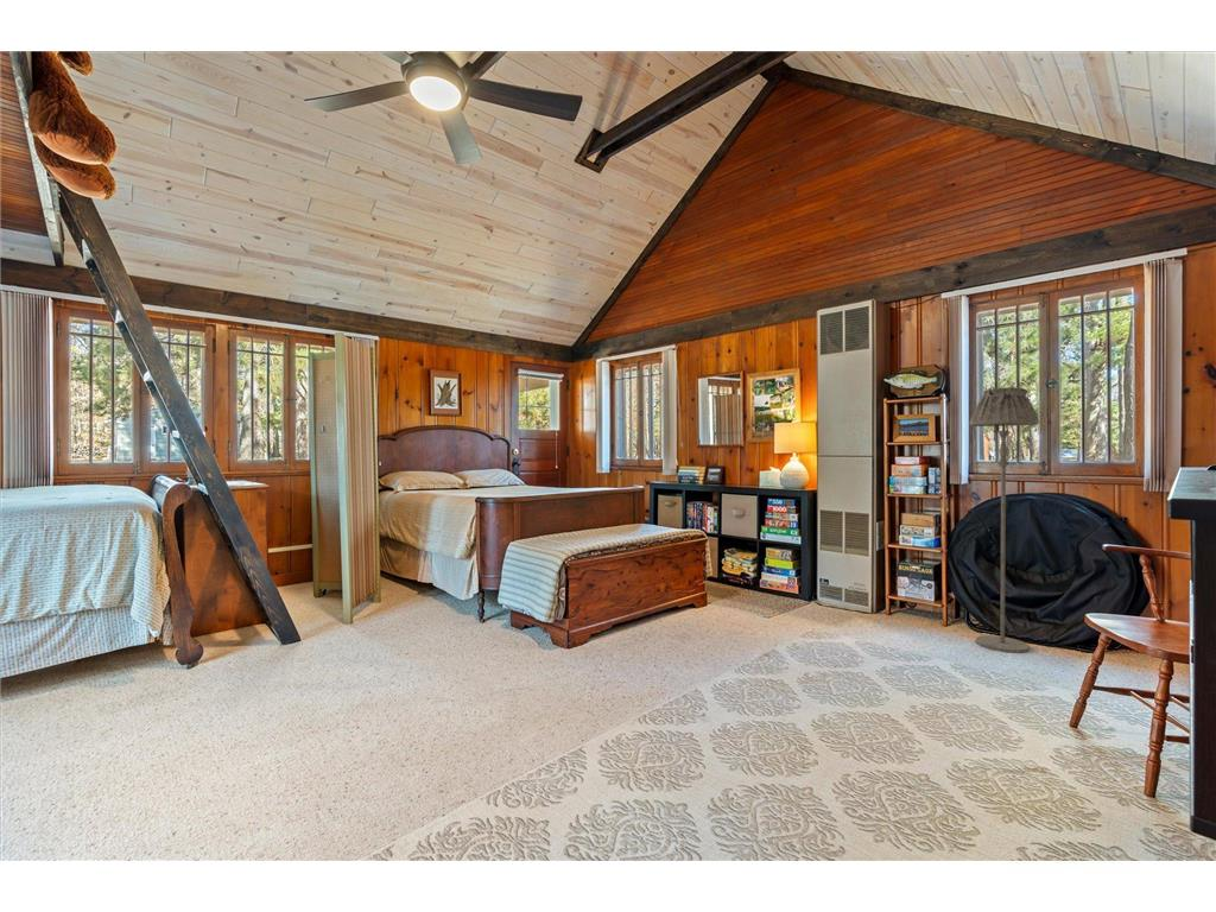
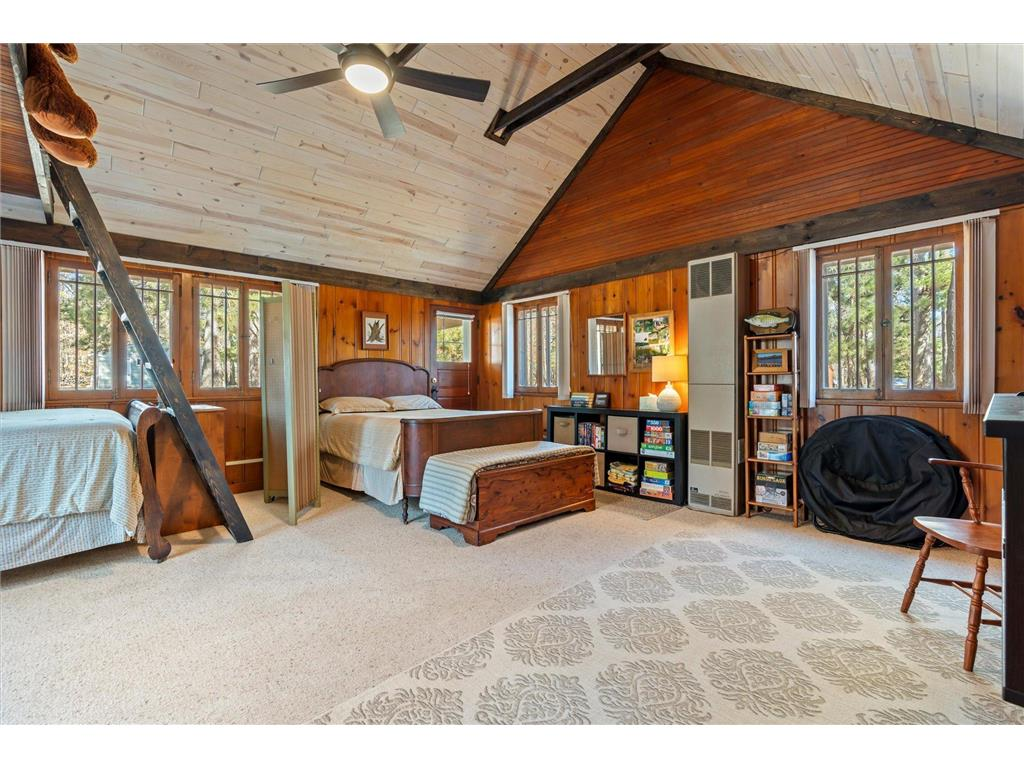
- floor lamp [968,386,1040,654]
